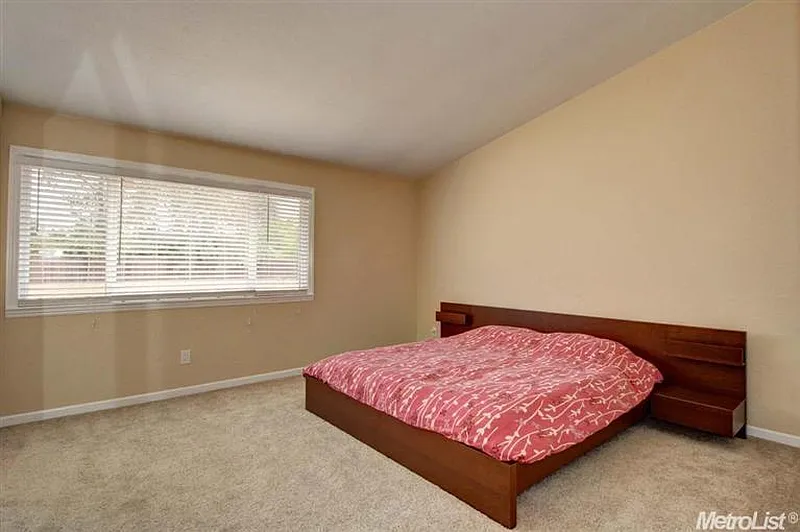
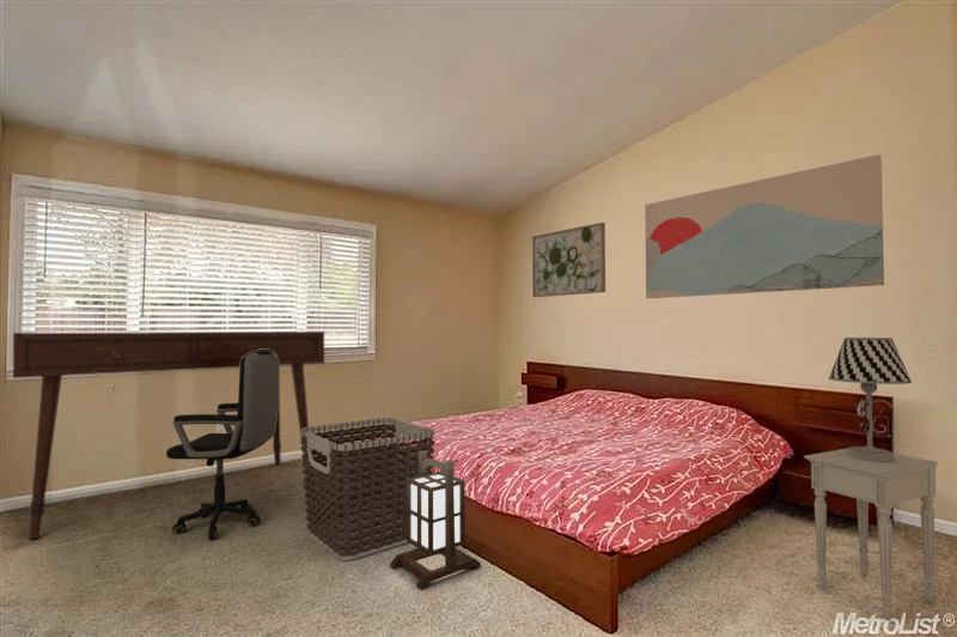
+ lantern [389,450,482,590]
+ wall art [644,153,885,299]
+ office chair [165,350,279,540]
+ clothes hamper [299,417,437,562]
+ table lamp [828,336,914,462]
+ desk [12,330,325,541]
+ nightstand [803,448,939,621]
+ wall art [531,222,606,298]
